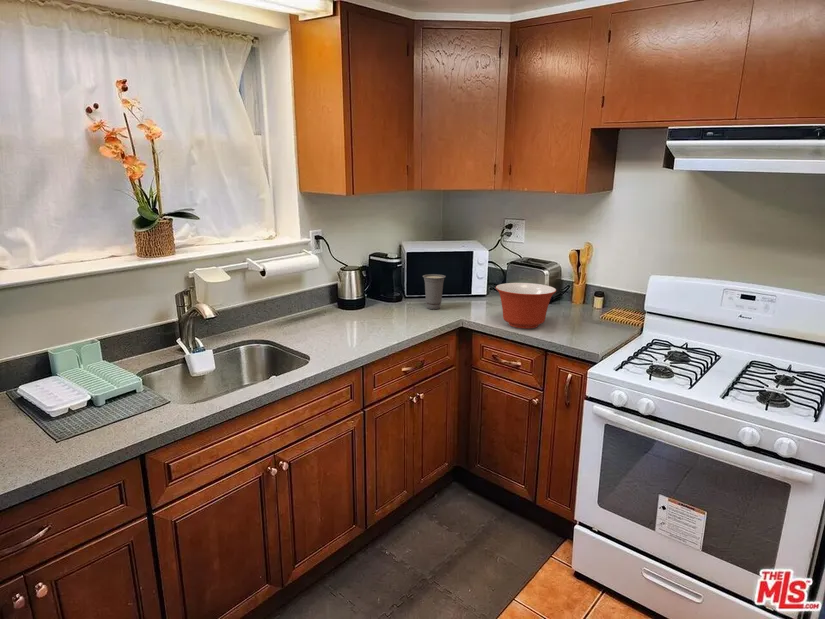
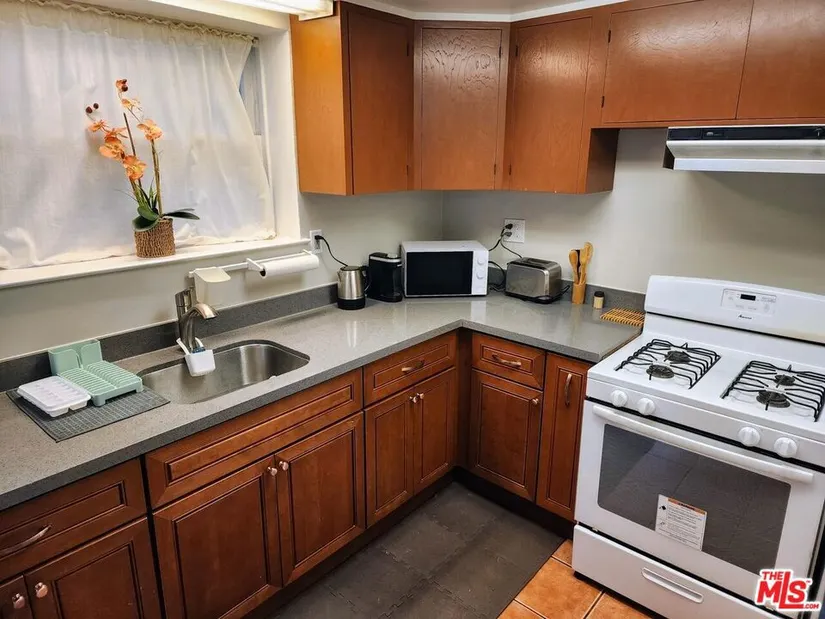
- mixing bowl [495,282,557,329]
- cup [422,273,447,310]
